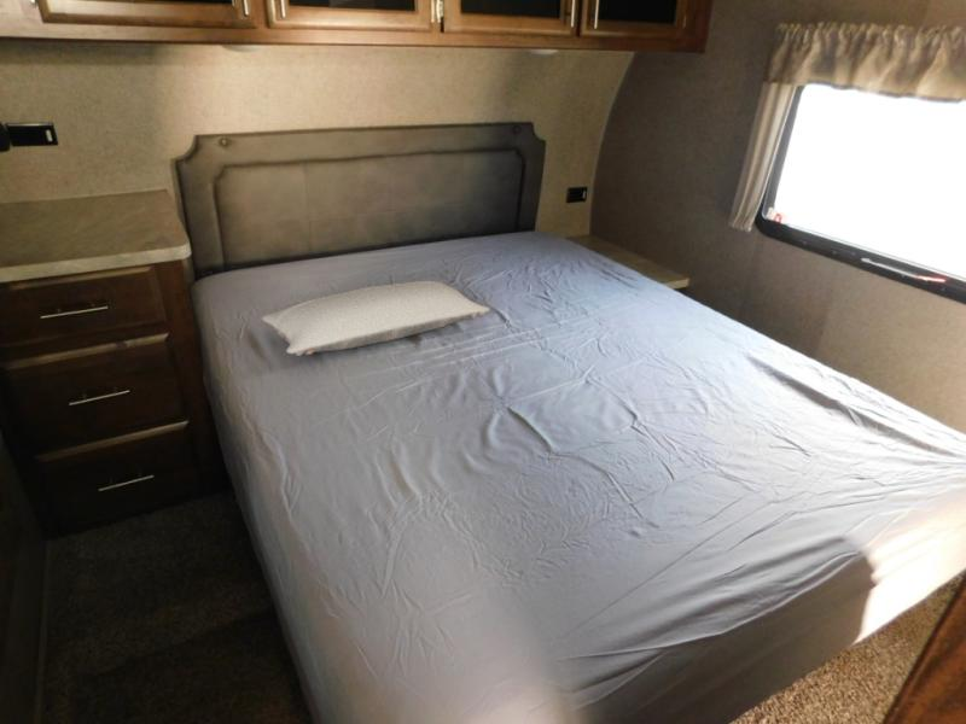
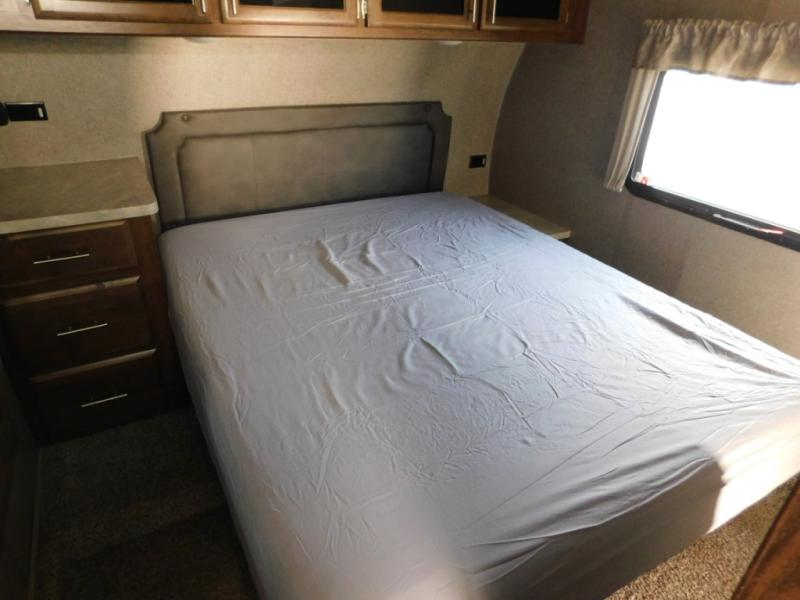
- pillow [261,280,491,357]
